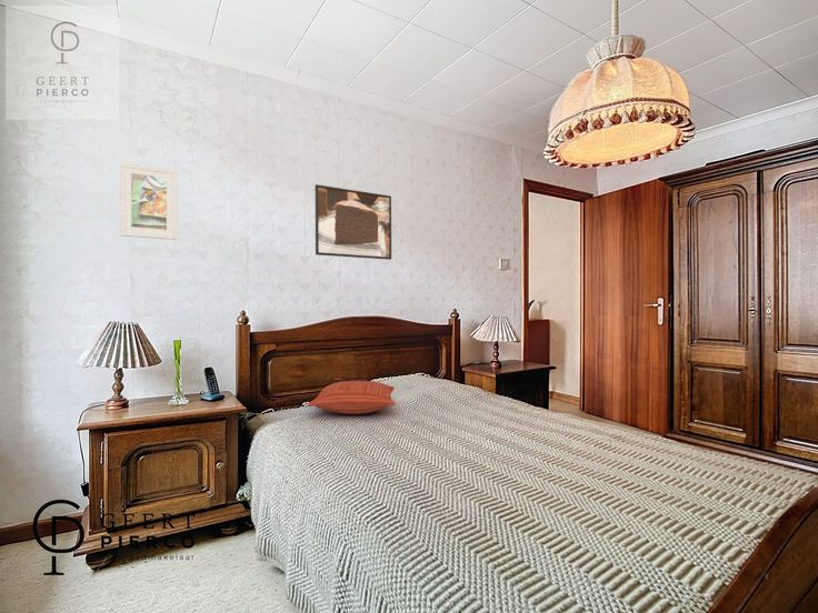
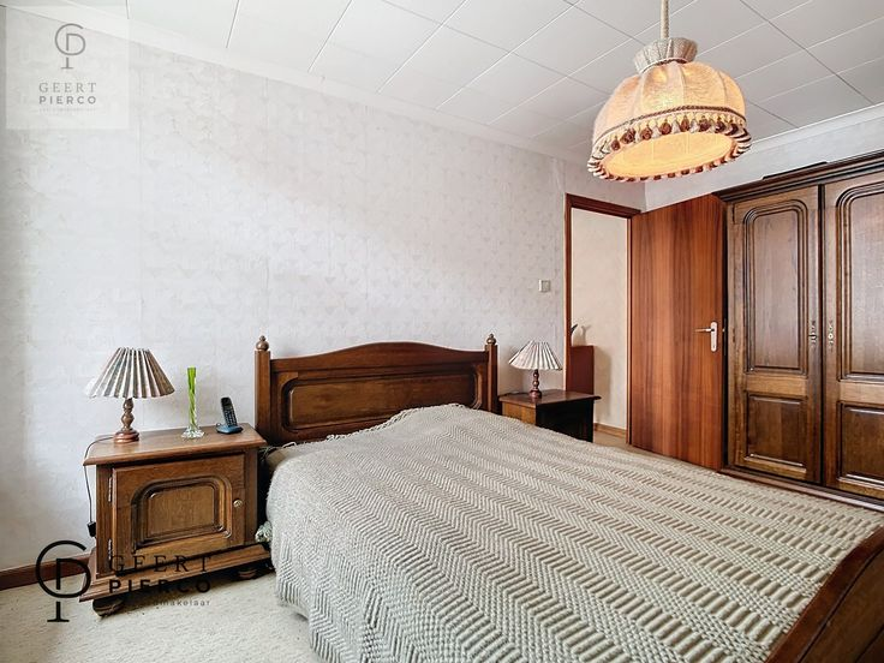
- pillow [307,380,396,415]
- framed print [315,183,392,261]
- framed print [119,161,178,241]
